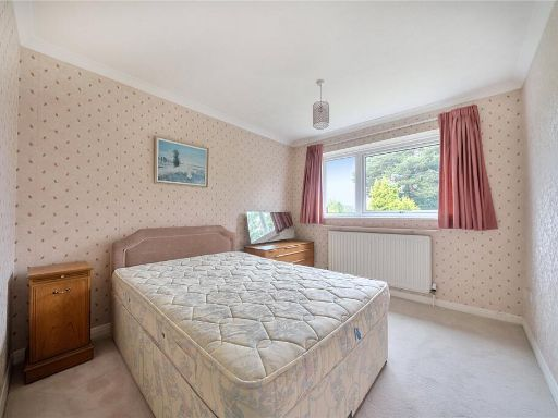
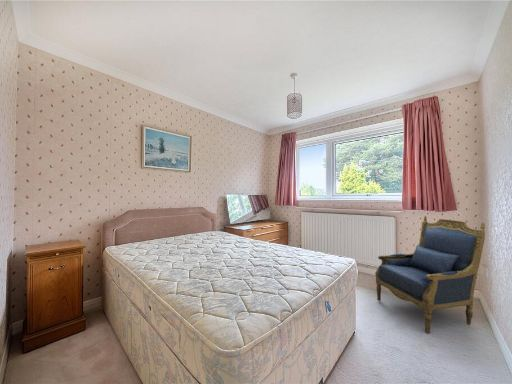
+ armchair [374,215,486,334]
